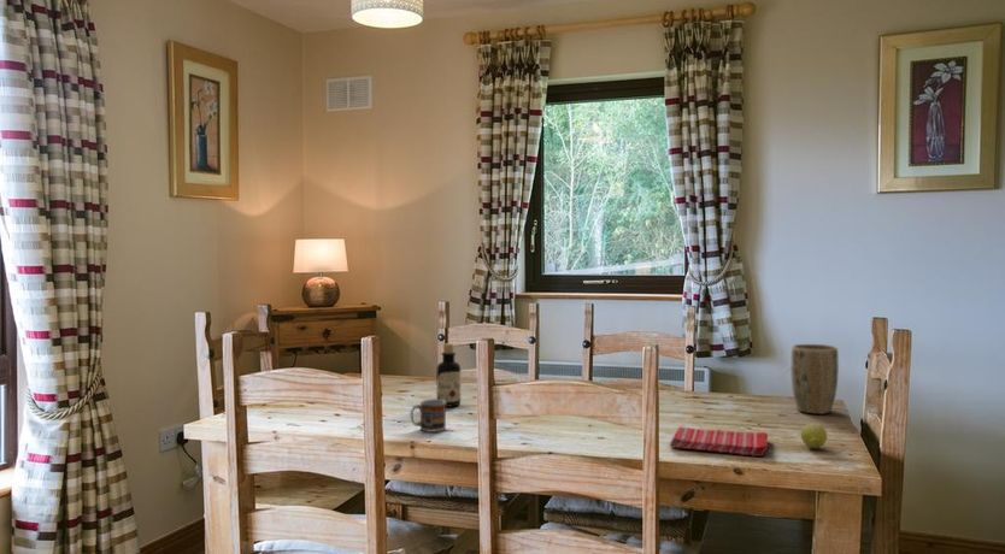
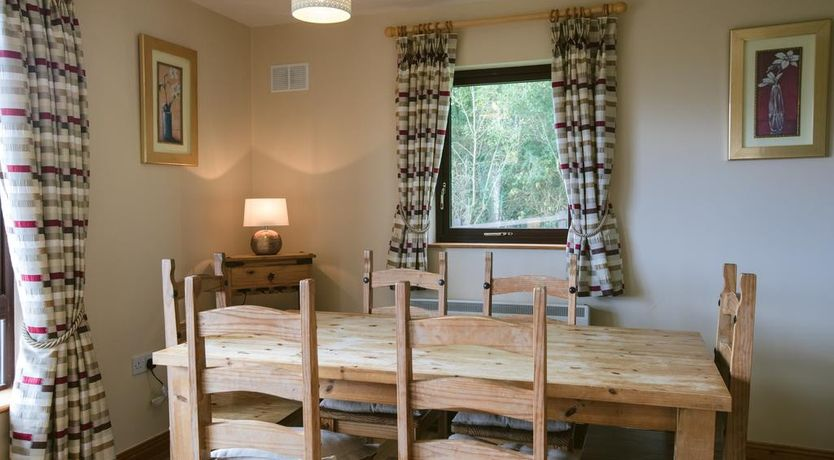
- plant pot [789,343,840,416]
- cup [410,397,447,434]
- dish towel [669,425,769,458]
- fruit [800,423,828,449]
- bottle [435,342,462,408]
